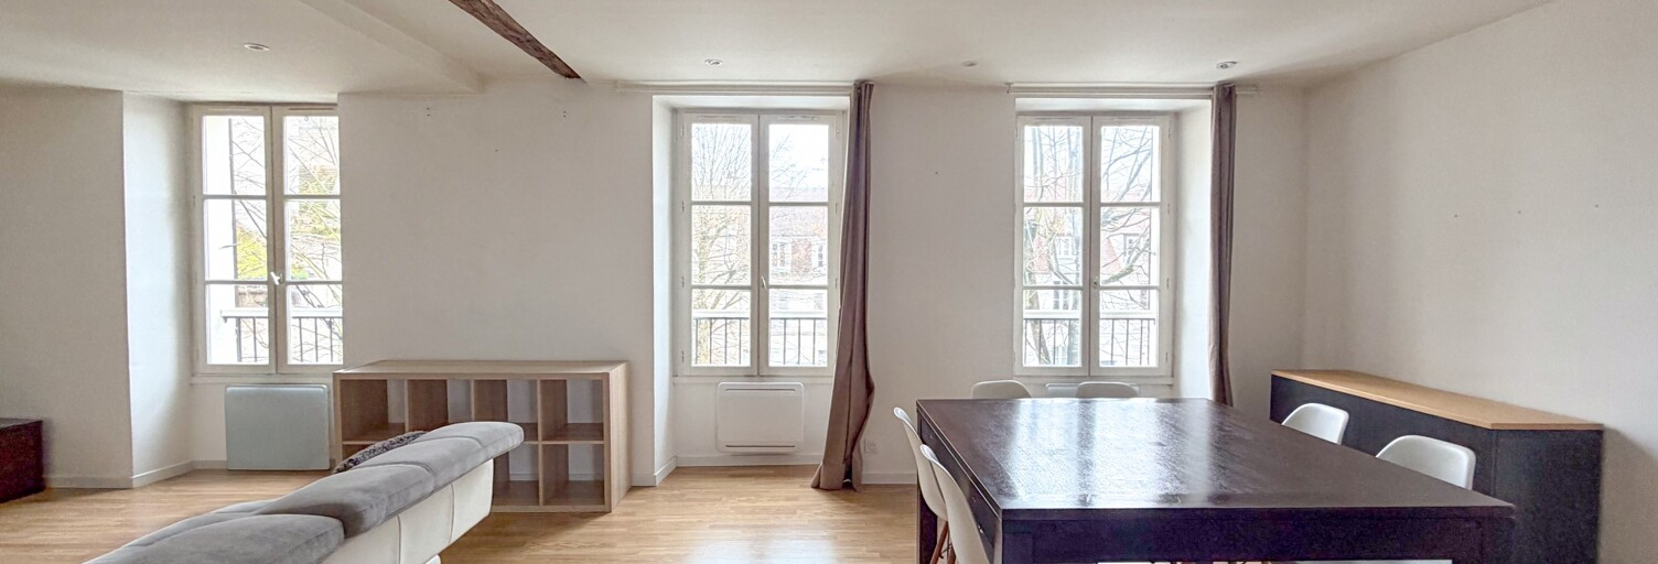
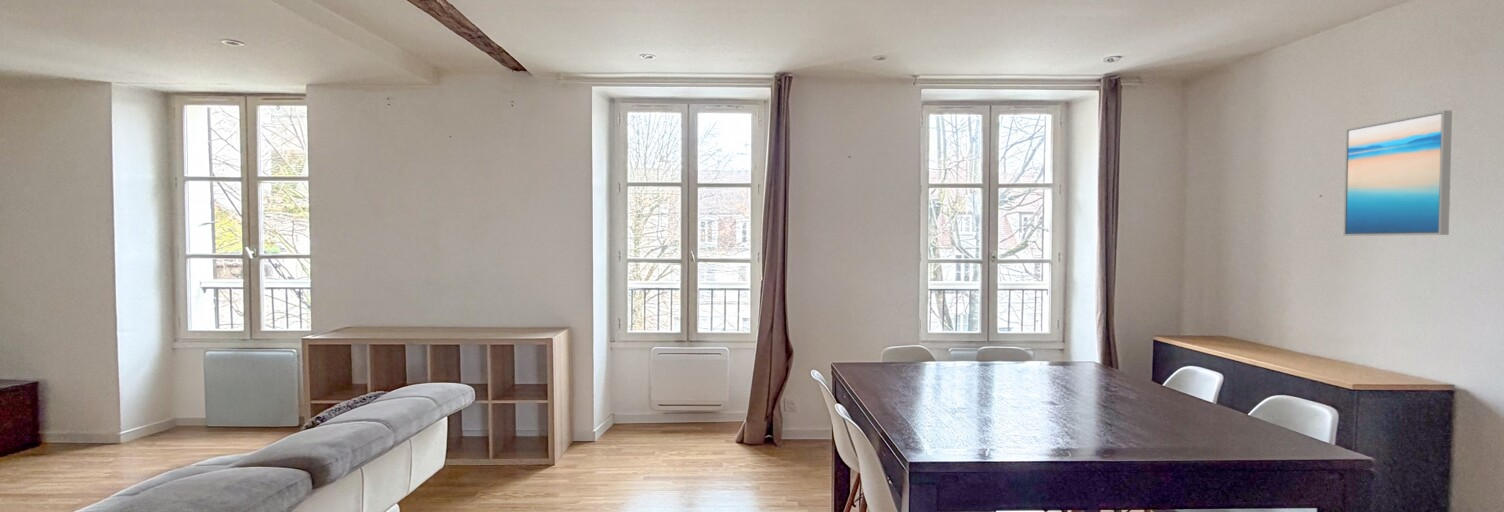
+ wall art [1342,109,1453,237]
